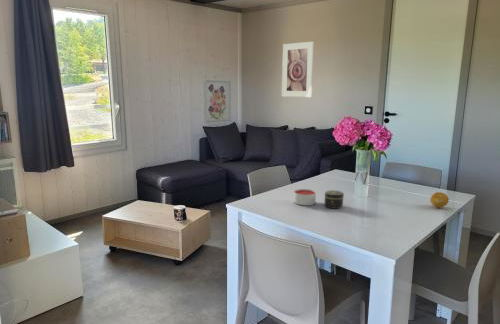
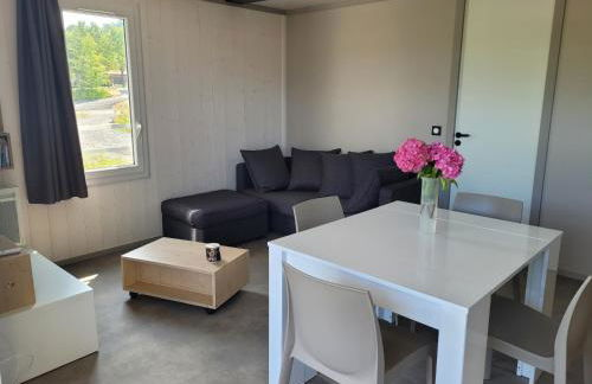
- wall art [203,79,231,124]
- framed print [281,41,315,98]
- candle [293,188,317,206]
- jar [324,189,345,209]
- fruit [429,191,450,209]
